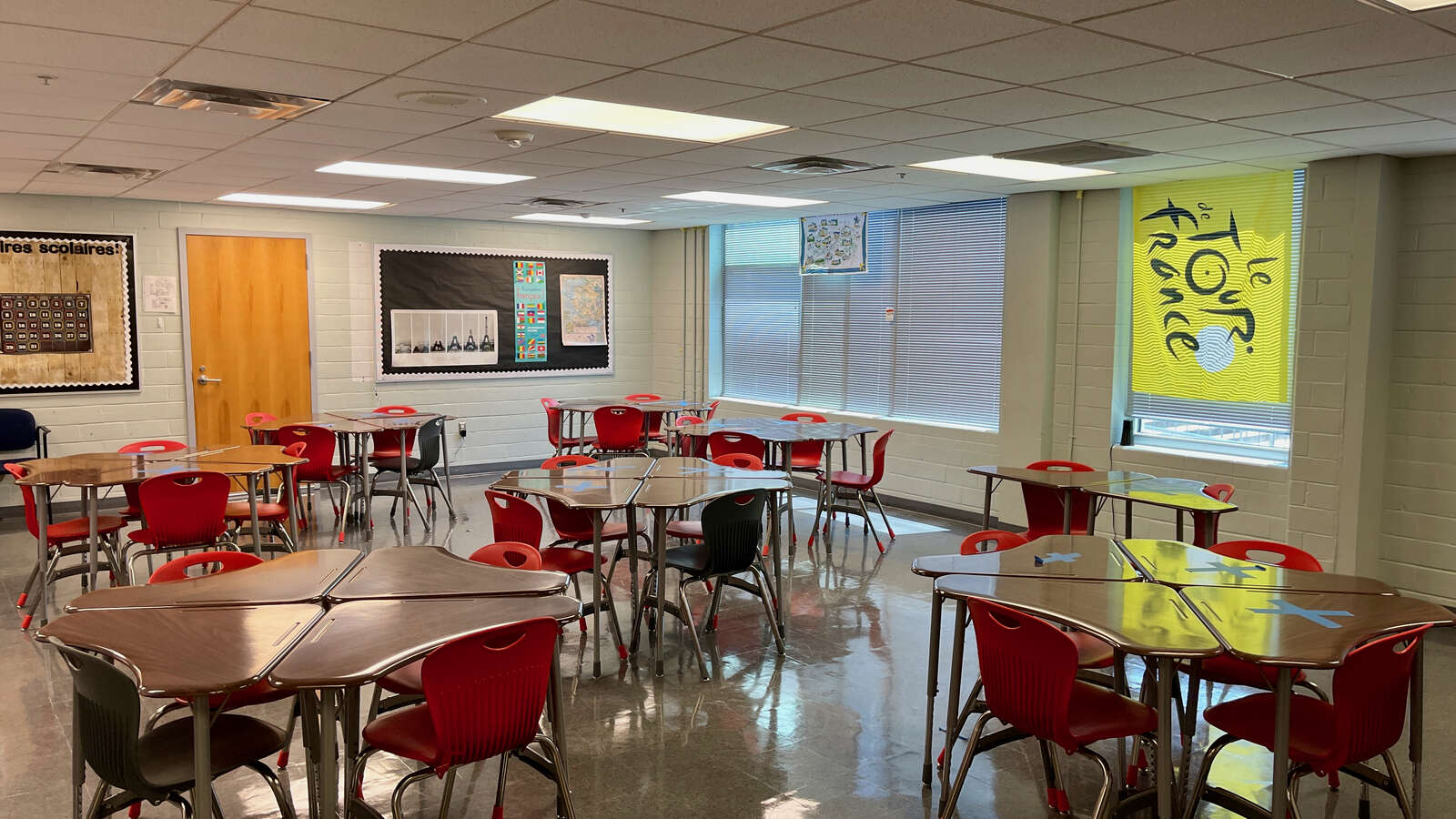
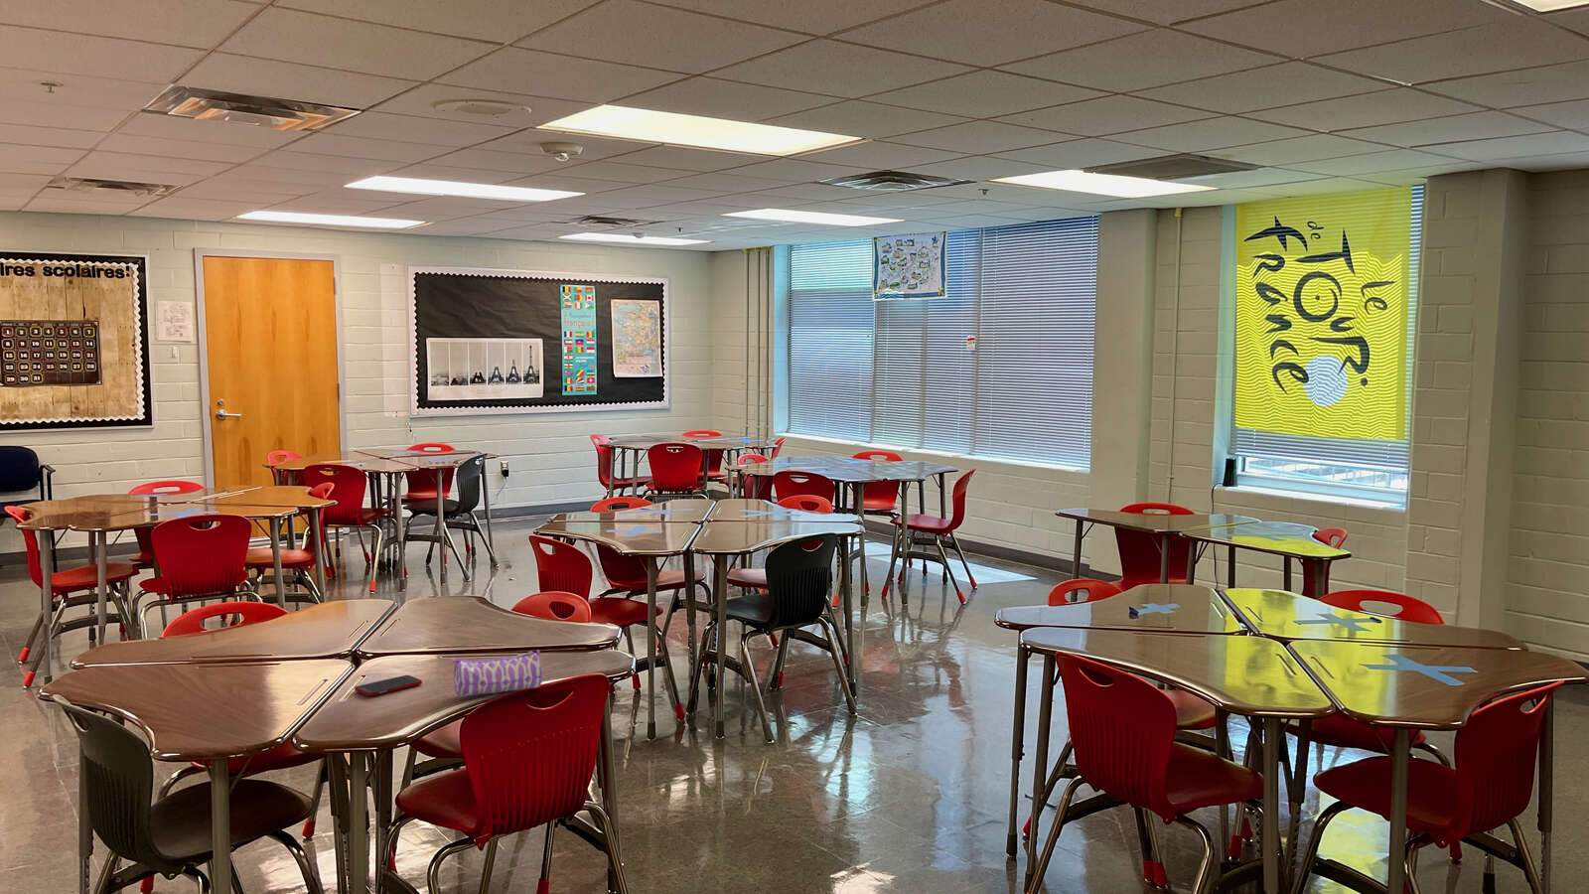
+ pencil case [451,648,543,698]
+ cell phone [354,675,423,698]
